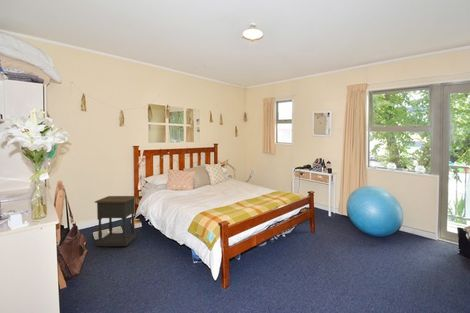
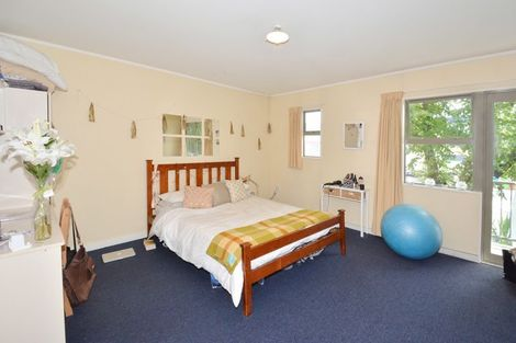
- nightstand [94,195,137,247]
